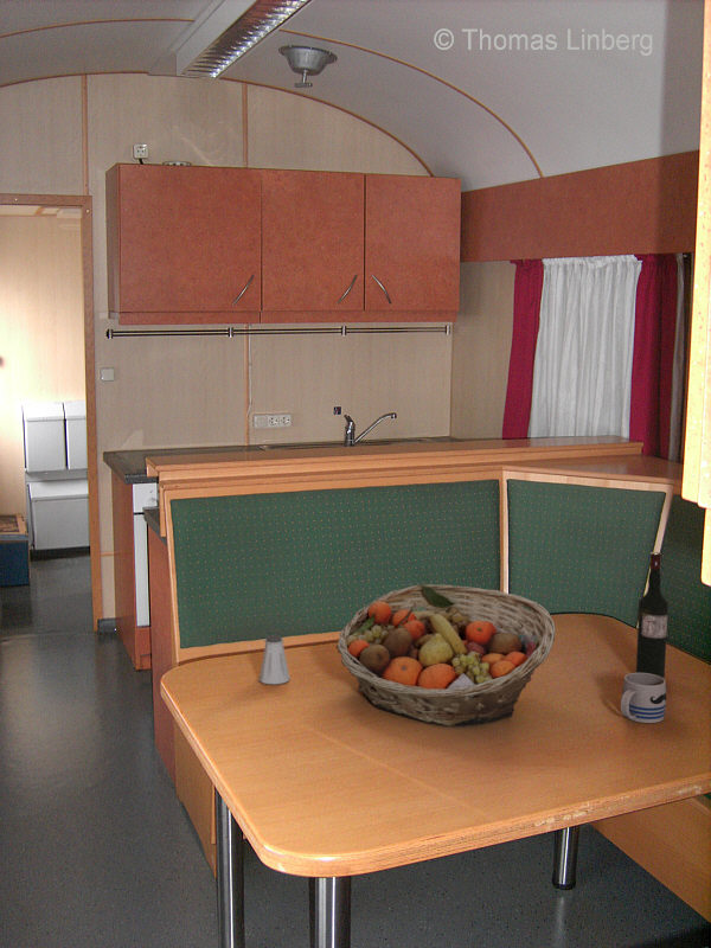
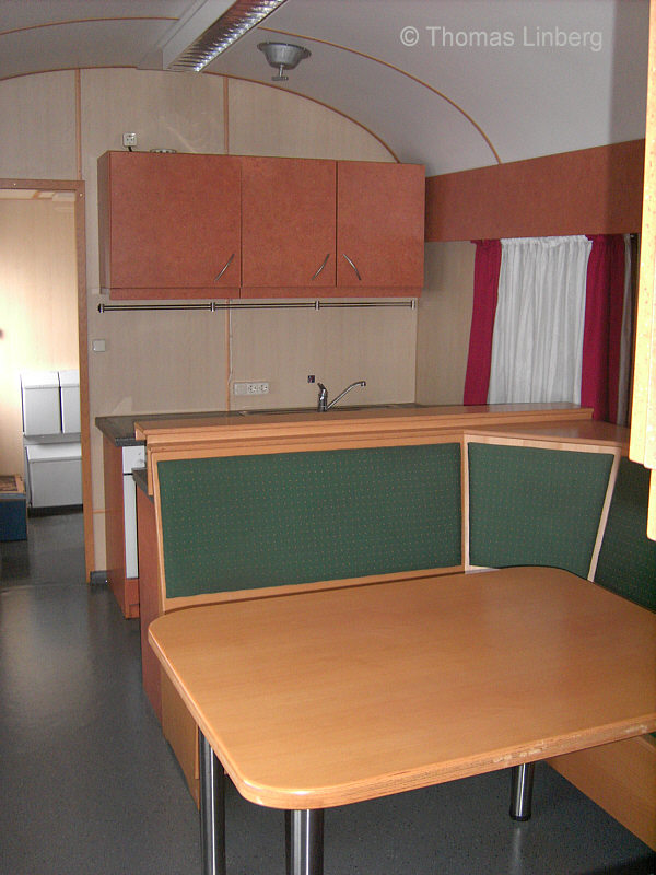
- mug [620,672,667,724]
- wine bottle [635,551,670,679]
- saltshaker [257,634,292,685]
- fruit basket [335,583,557,728]
